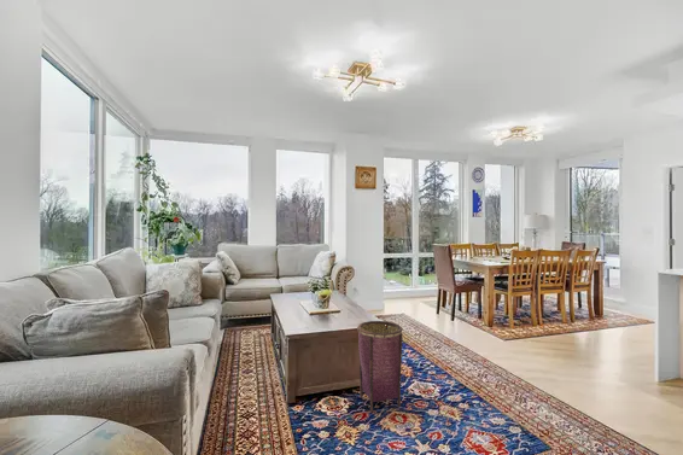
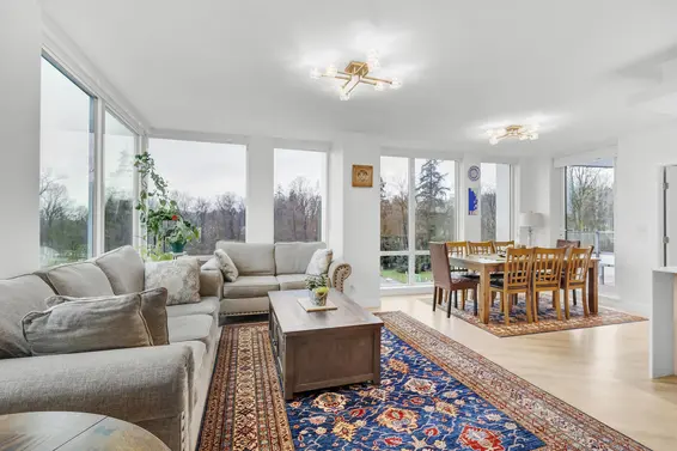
- woven basket [356,320,403,413]
